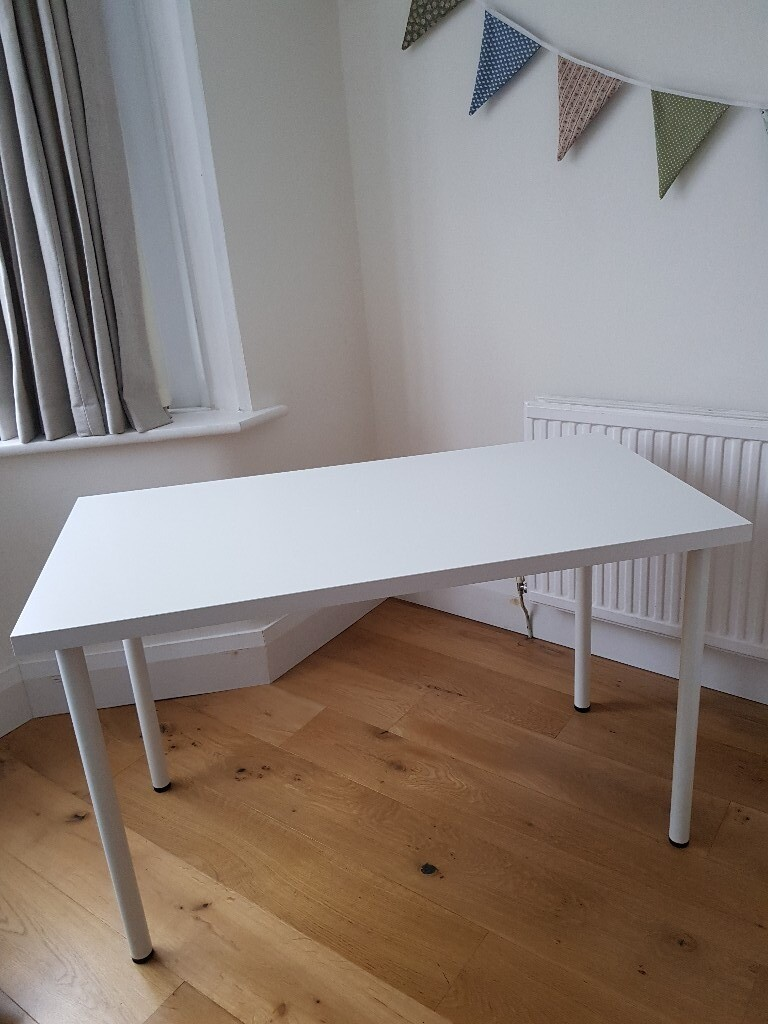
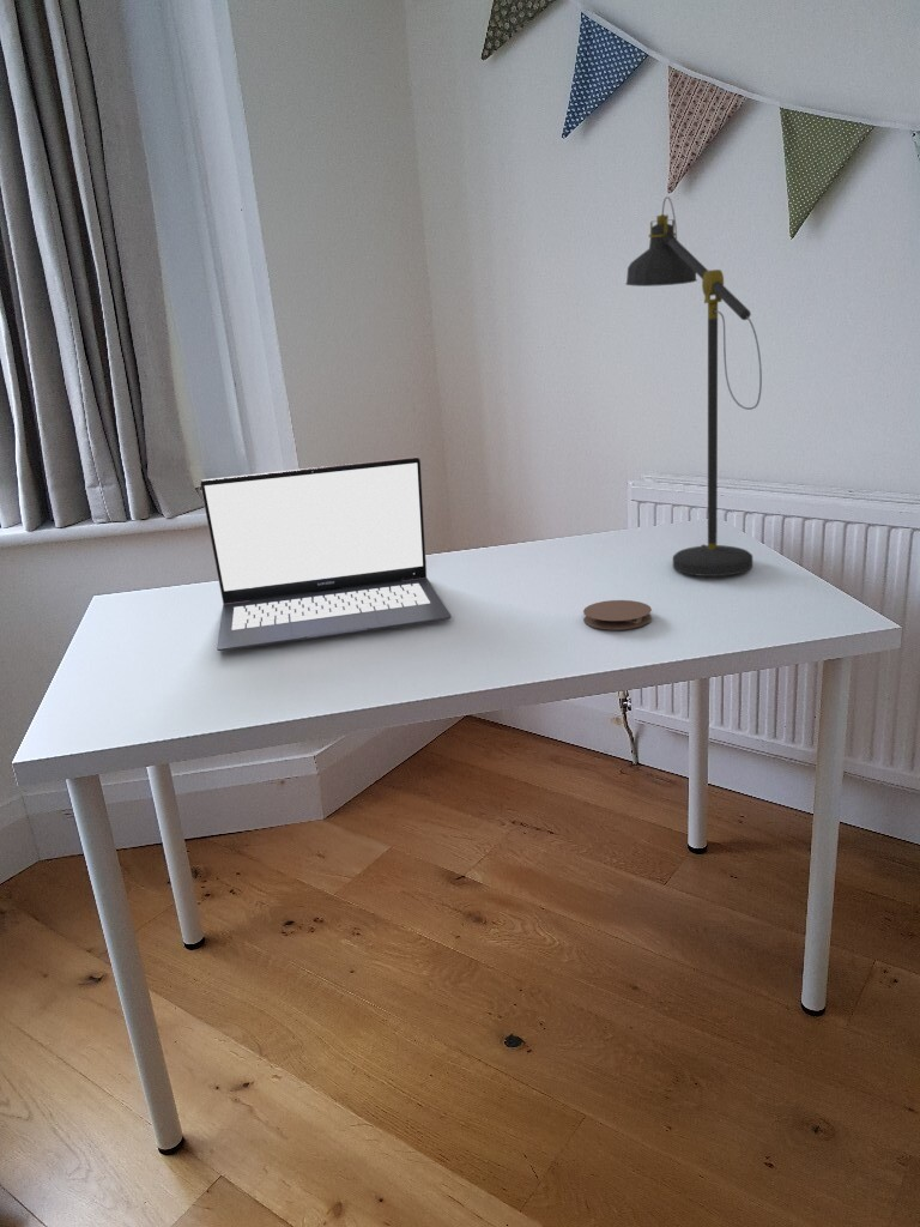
+ laptop [199,455,453,652]
+ coaster [582,599,653,631]
+ desk lamp [624,195,763,578]
